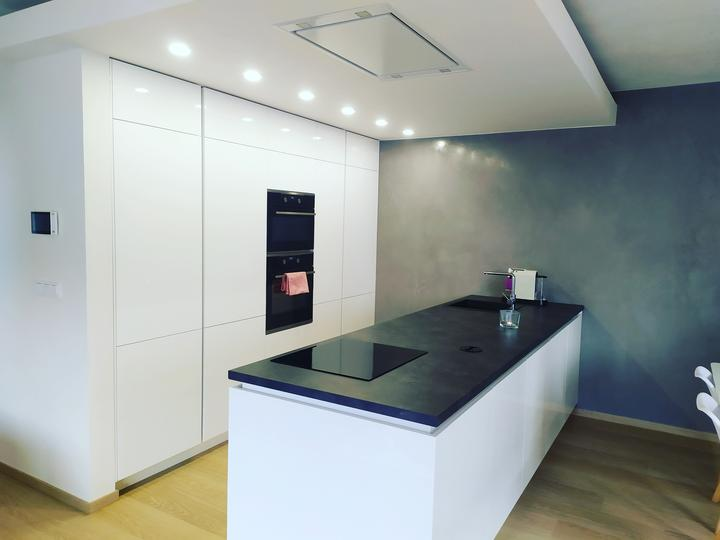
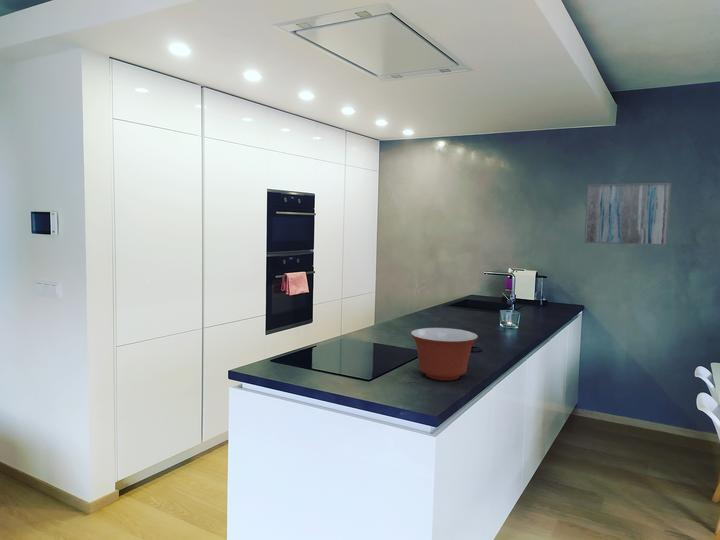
+ mixing bowl [410,327,479,381]
+ wall art [583,182,672,246]
